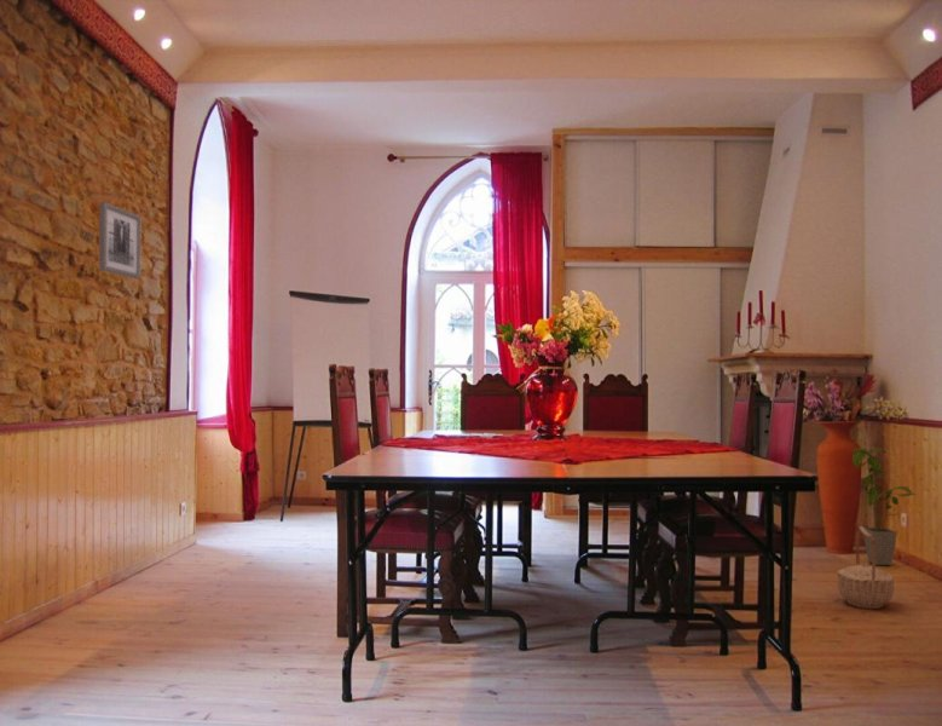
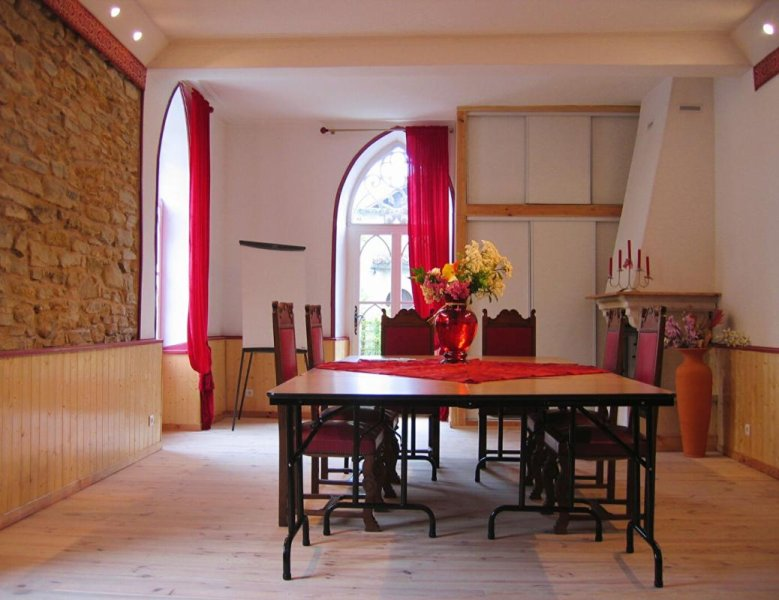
- wall art [98,201,141,280]
- house plant [851,446,918,566]
- basket [836,525,895,610]
